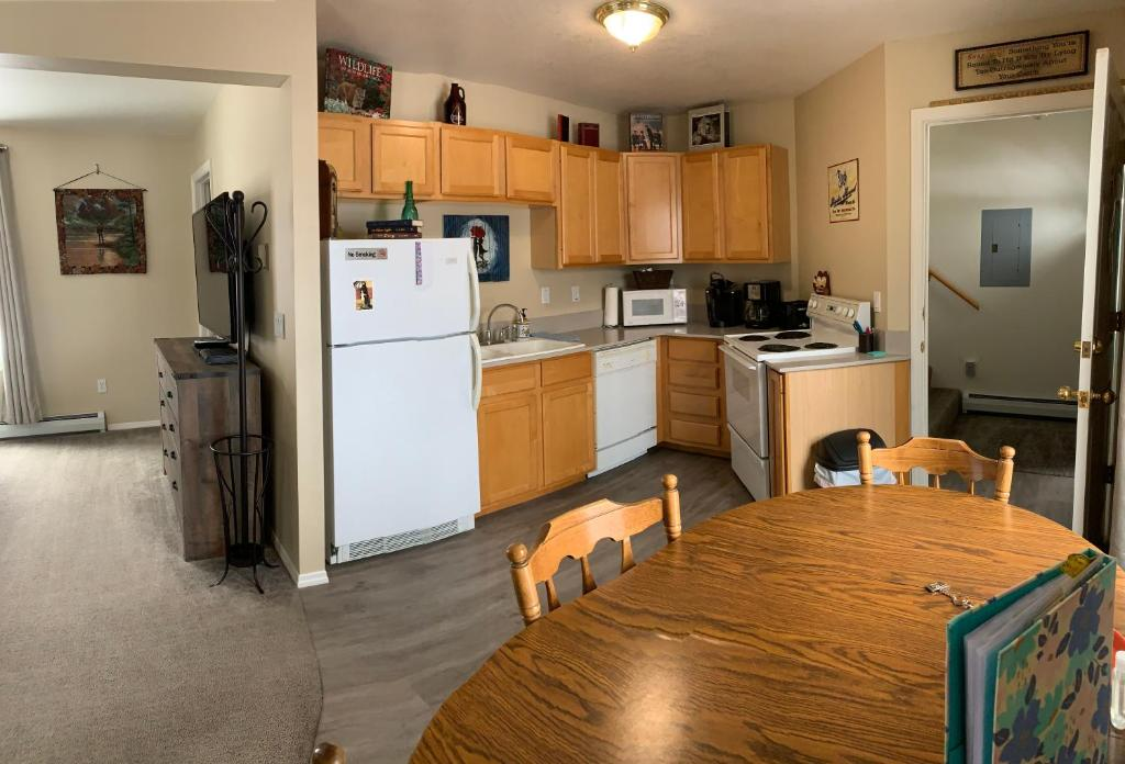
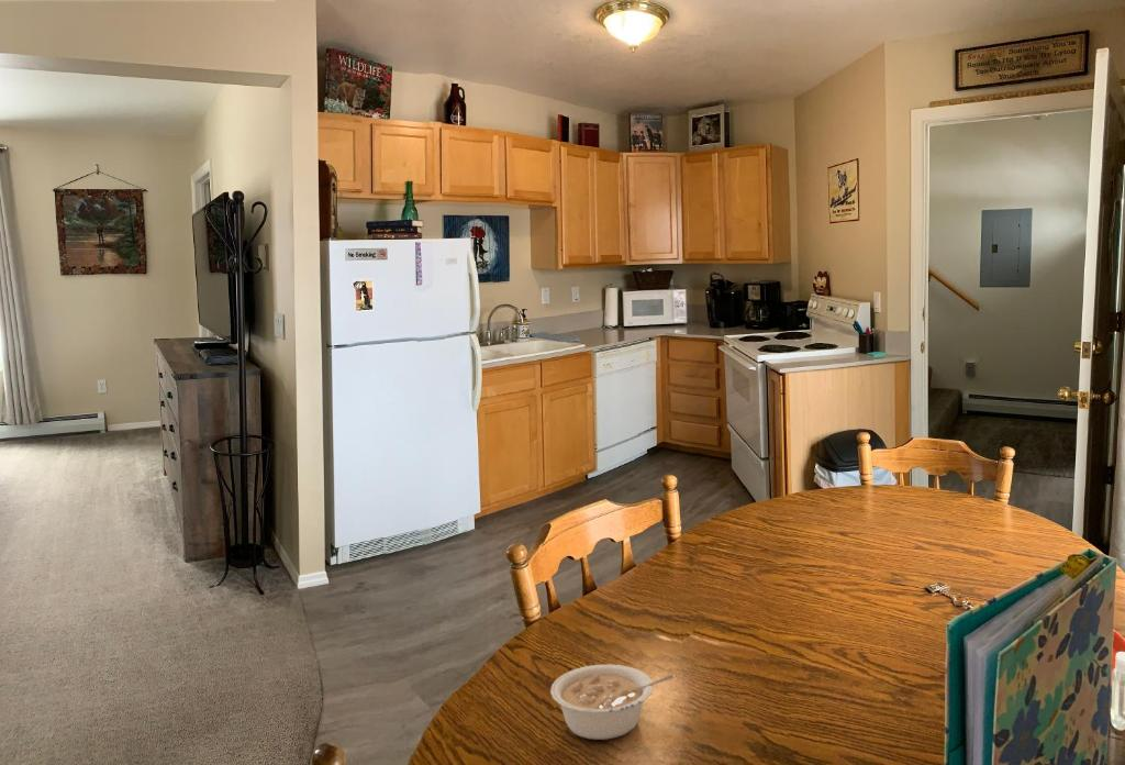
+ legume [549,664,676,741]
